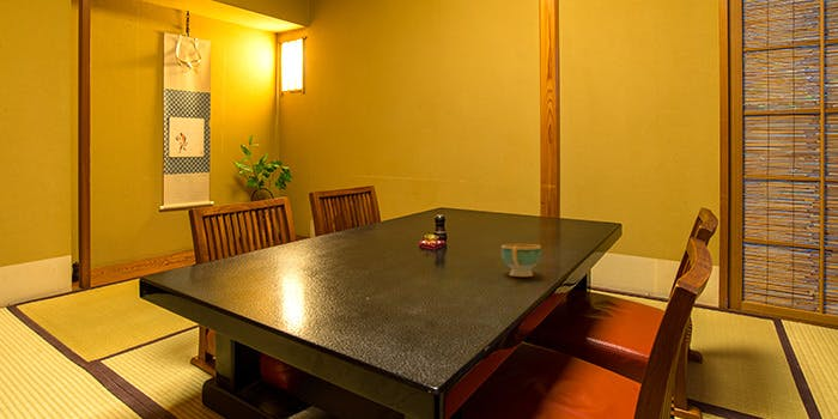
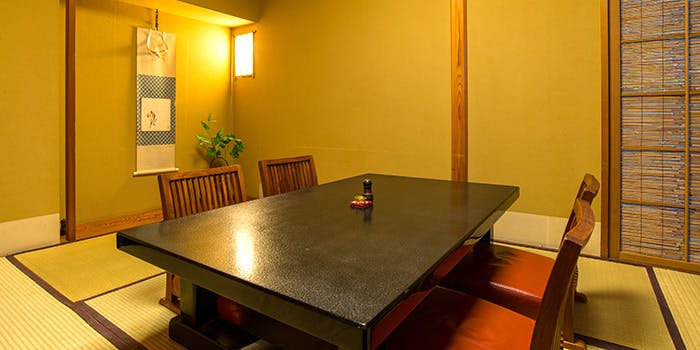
- teacup [500,243,542,278]
